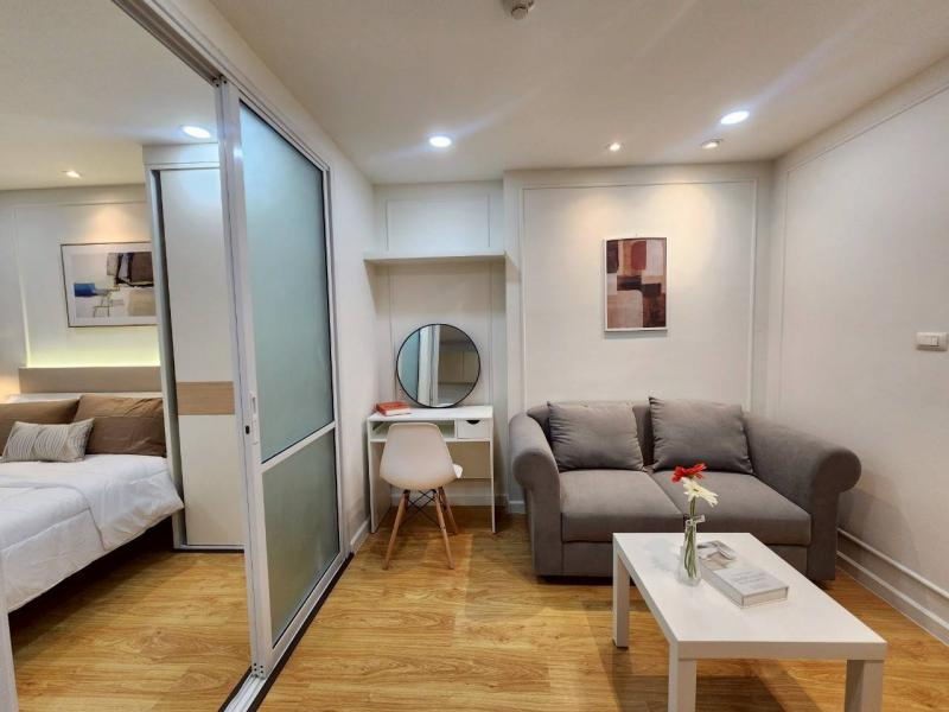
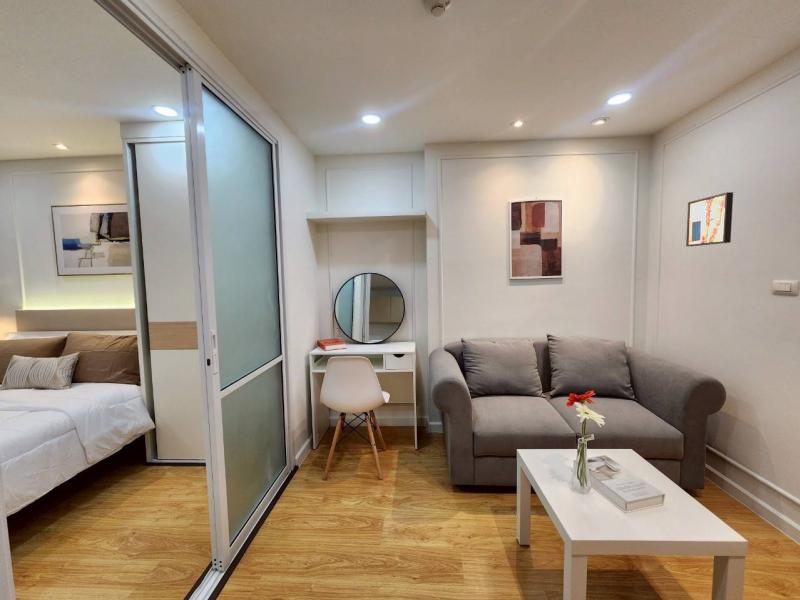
+ wall art [685,191,734,247]
